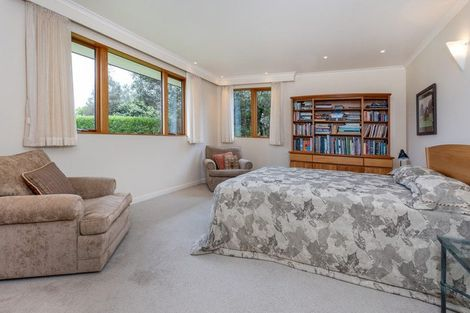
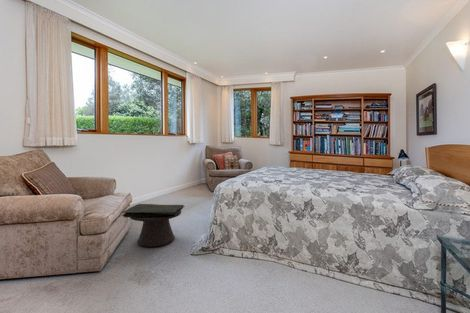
+ side table [120,203,186,248]
